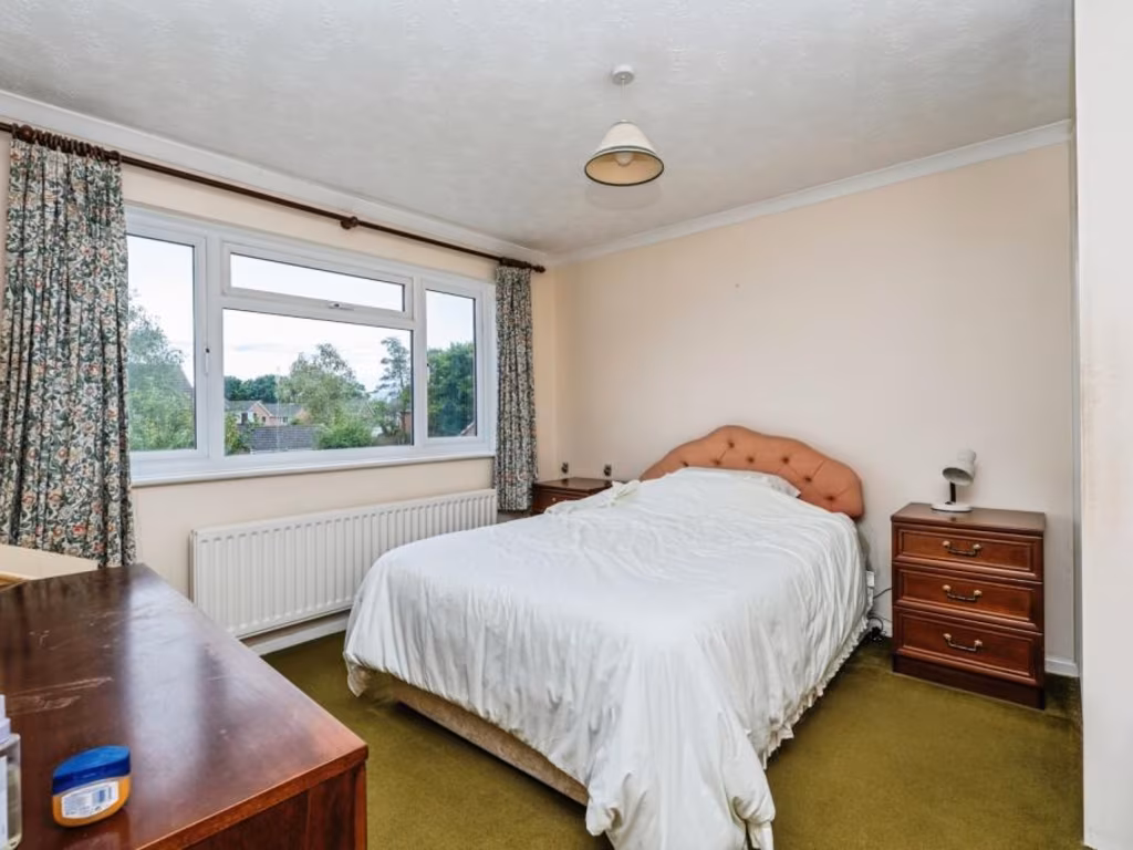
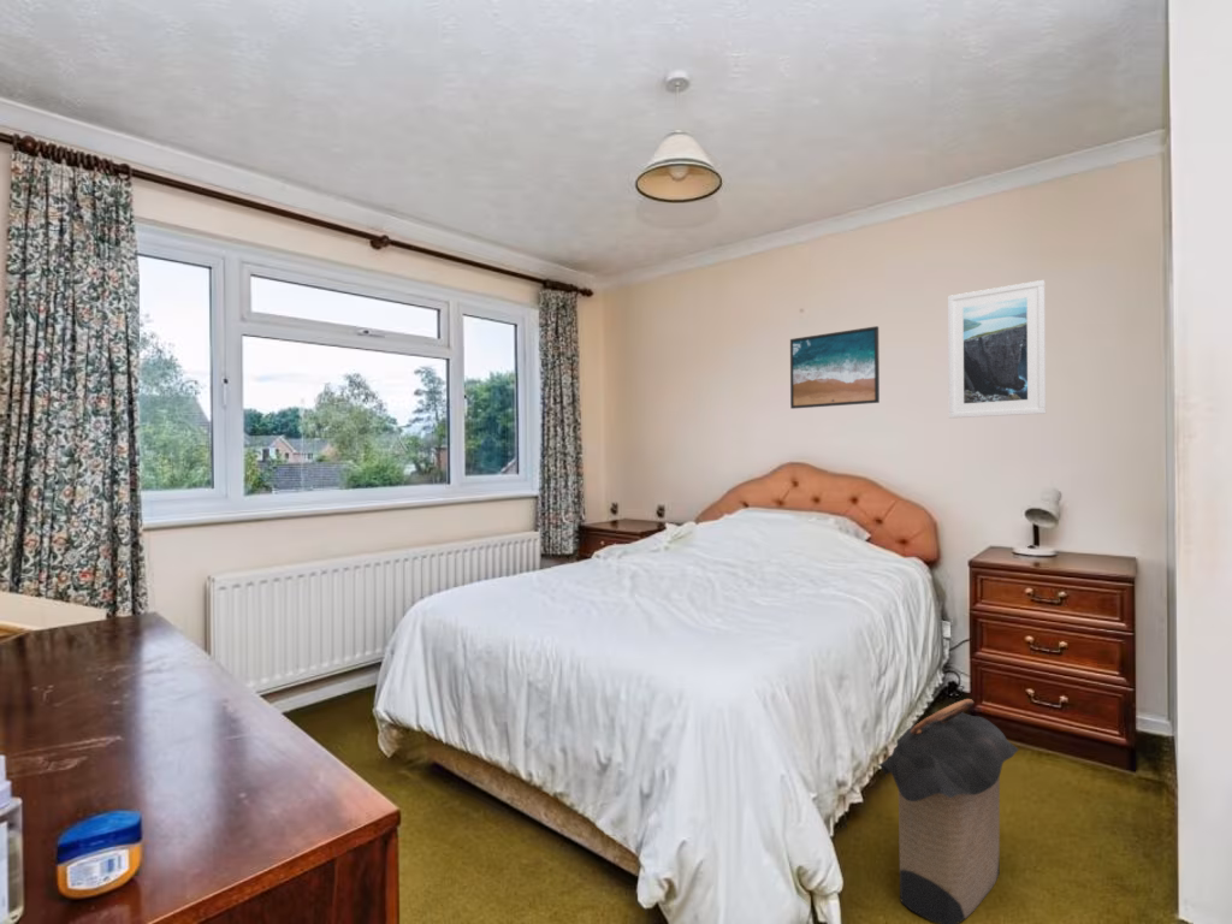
+ laundry hamper [876,698,1019,924]
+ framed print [947,279,1047,420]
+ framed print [789,325,881,410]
